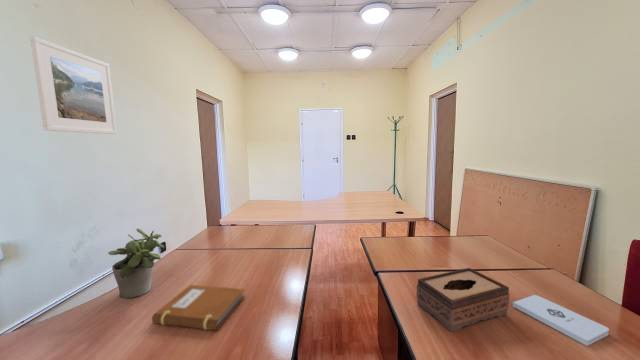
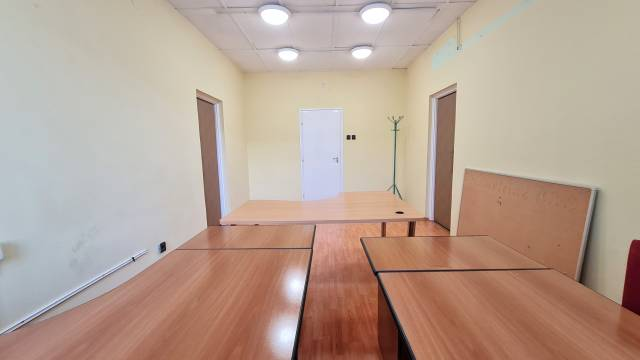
- notepad [512,294,610,347]
- notebook [151,284,246,331]
- tissue box [416,267,511,333]
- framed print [29,35,118,135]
- potted plant [107,228,165,299]
